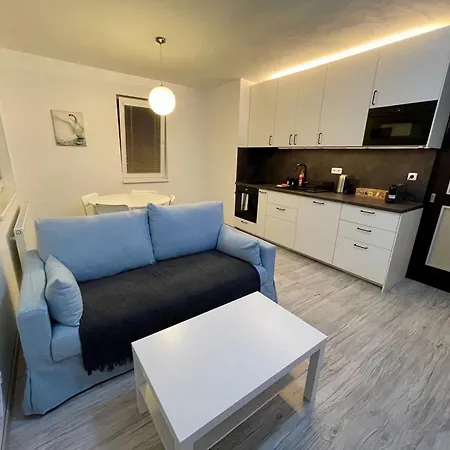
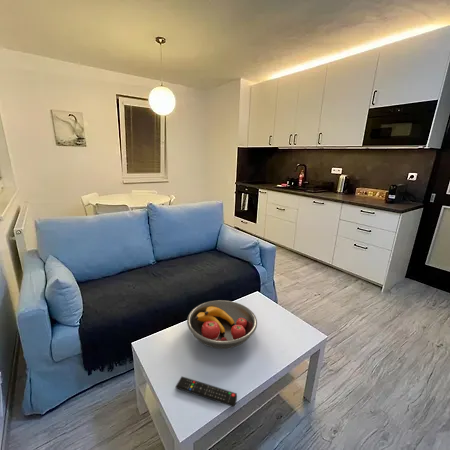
+ remote control [175,376,238,408]
+ fruit bowl [186,299,258,350]
